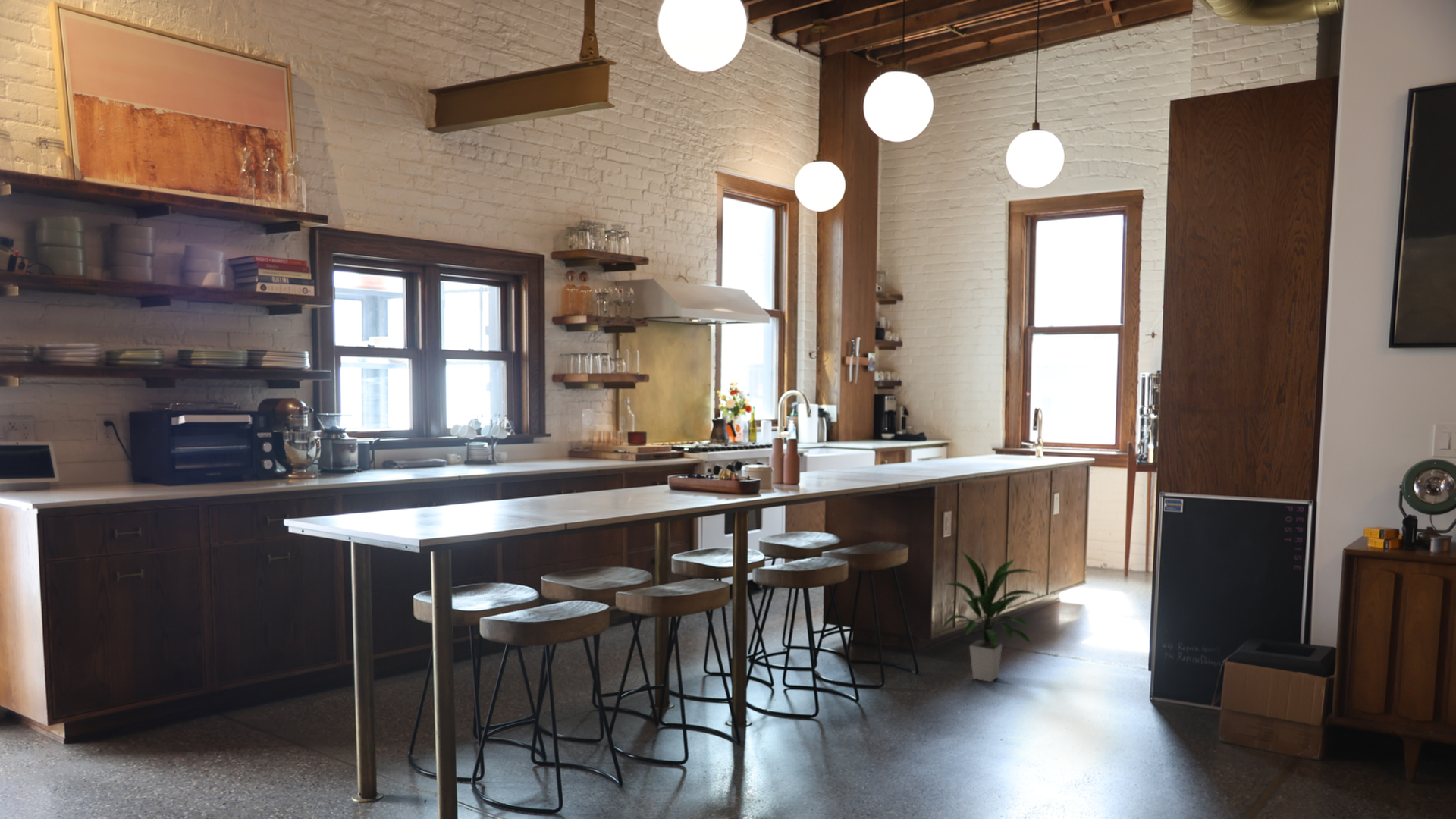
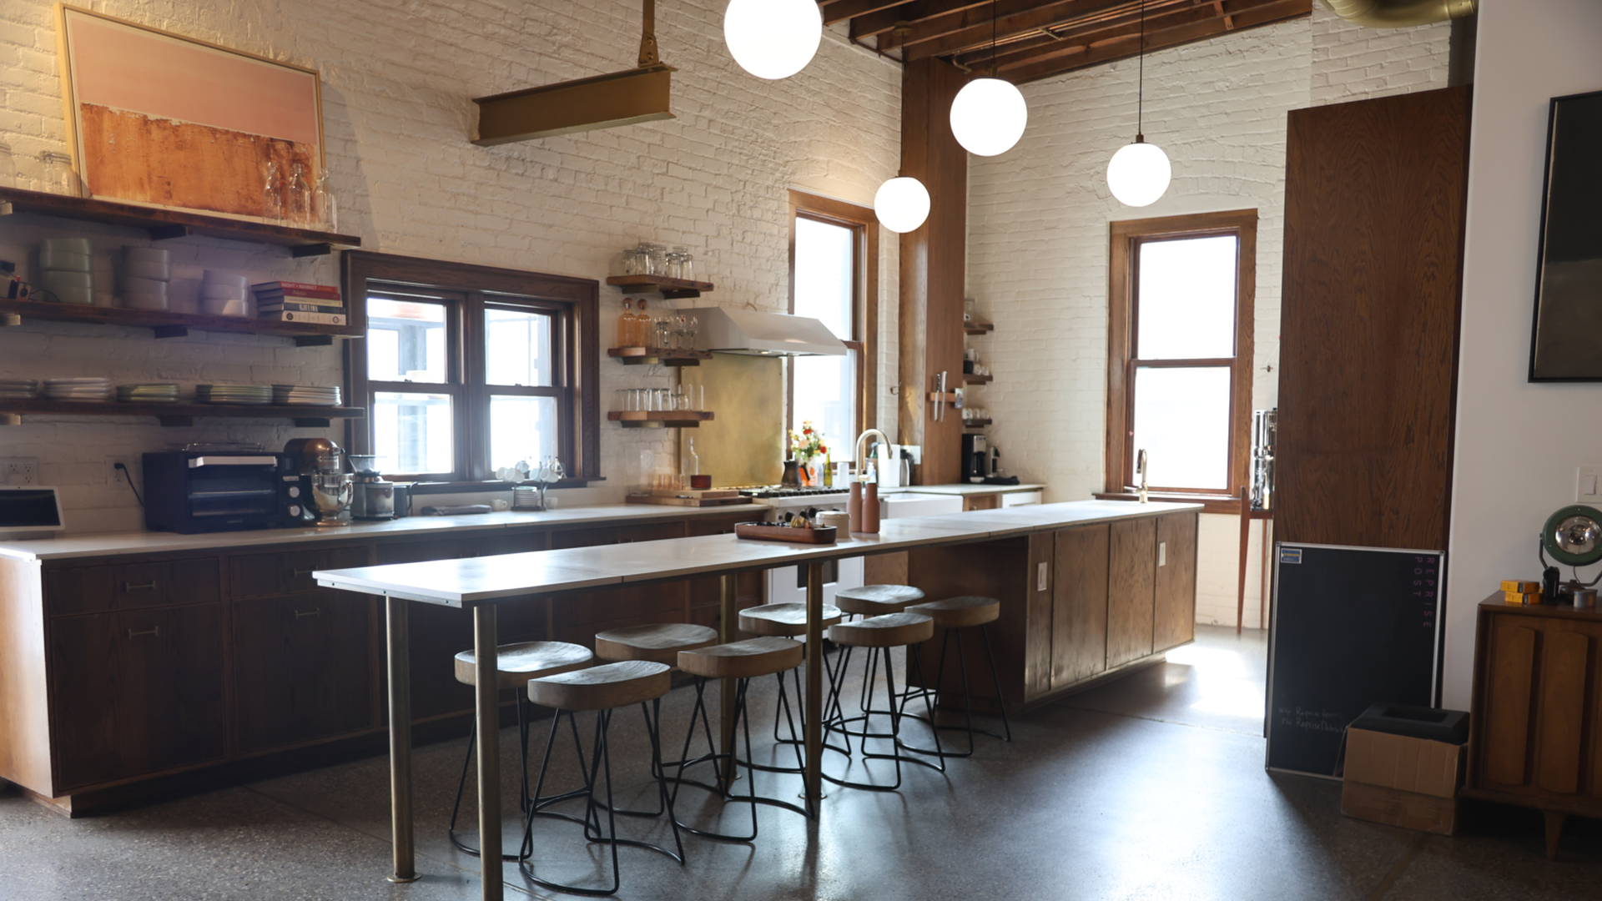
- indoor plant [940,550,1037,682]
